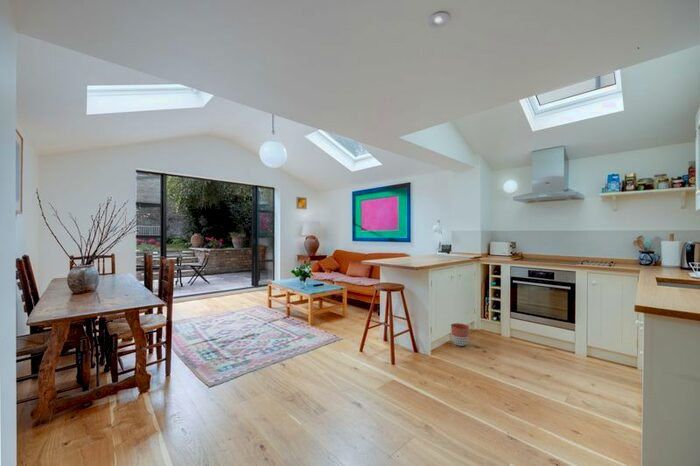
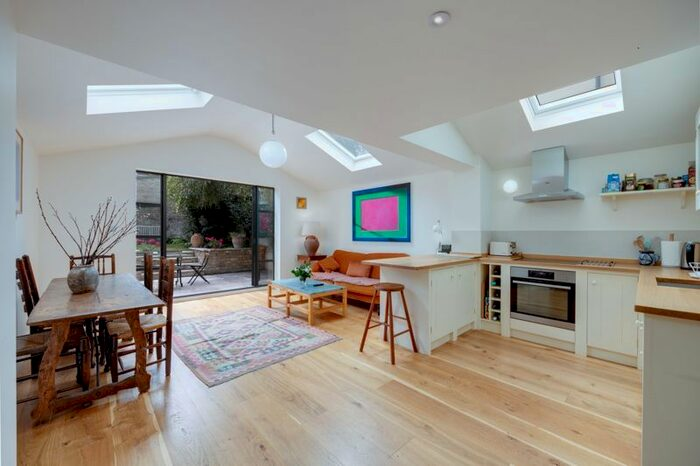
- planter [450,322,470,347]
